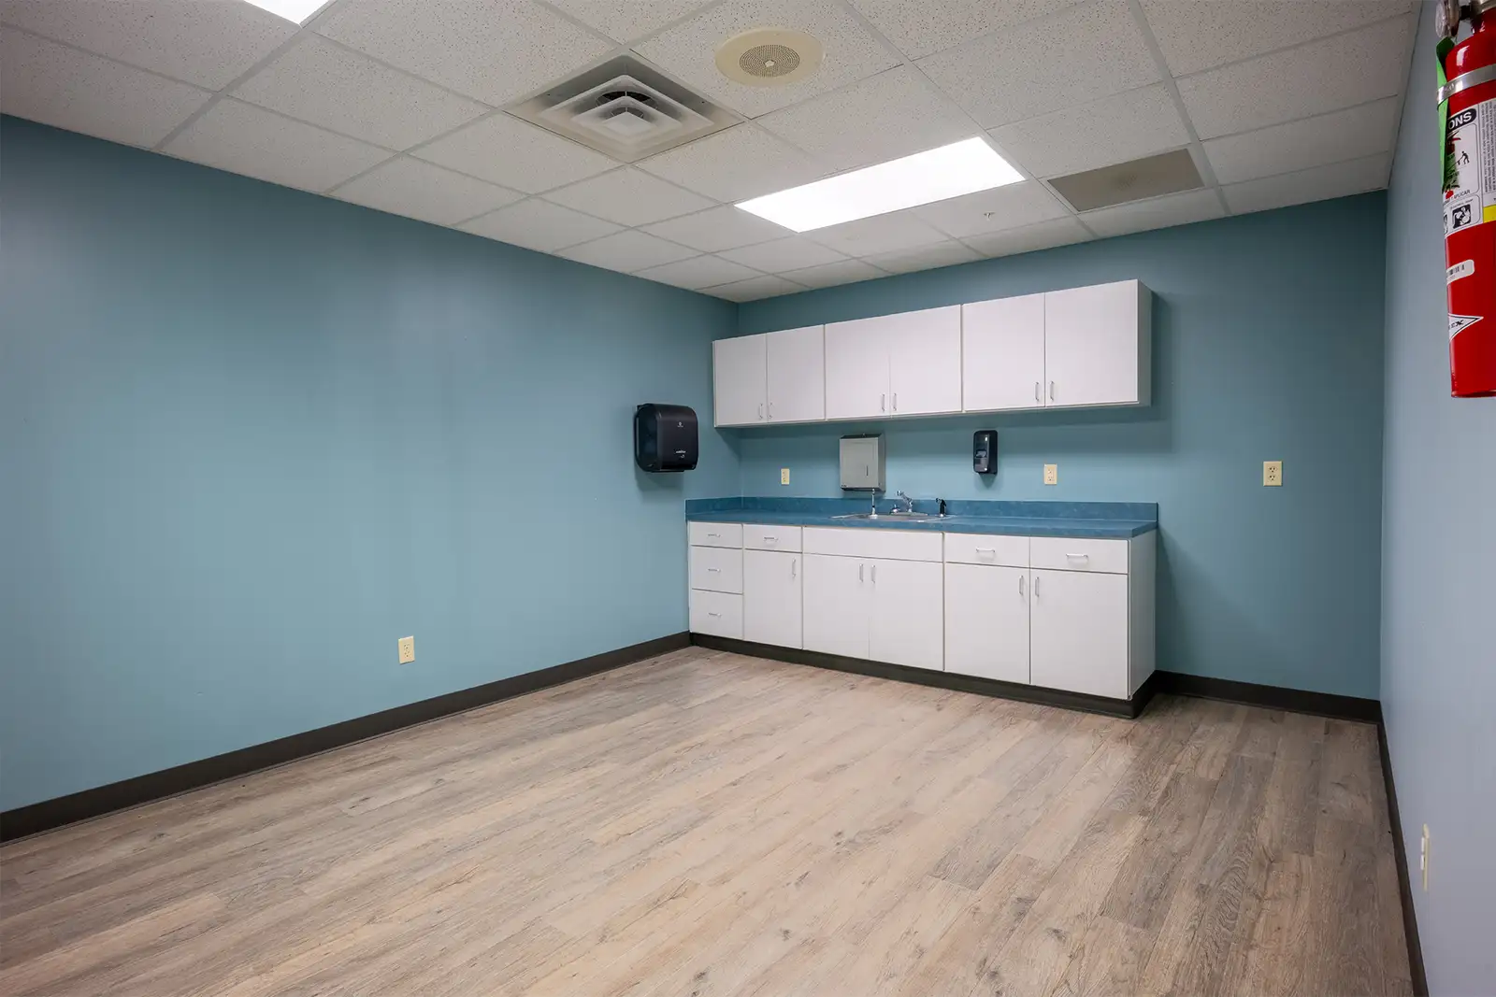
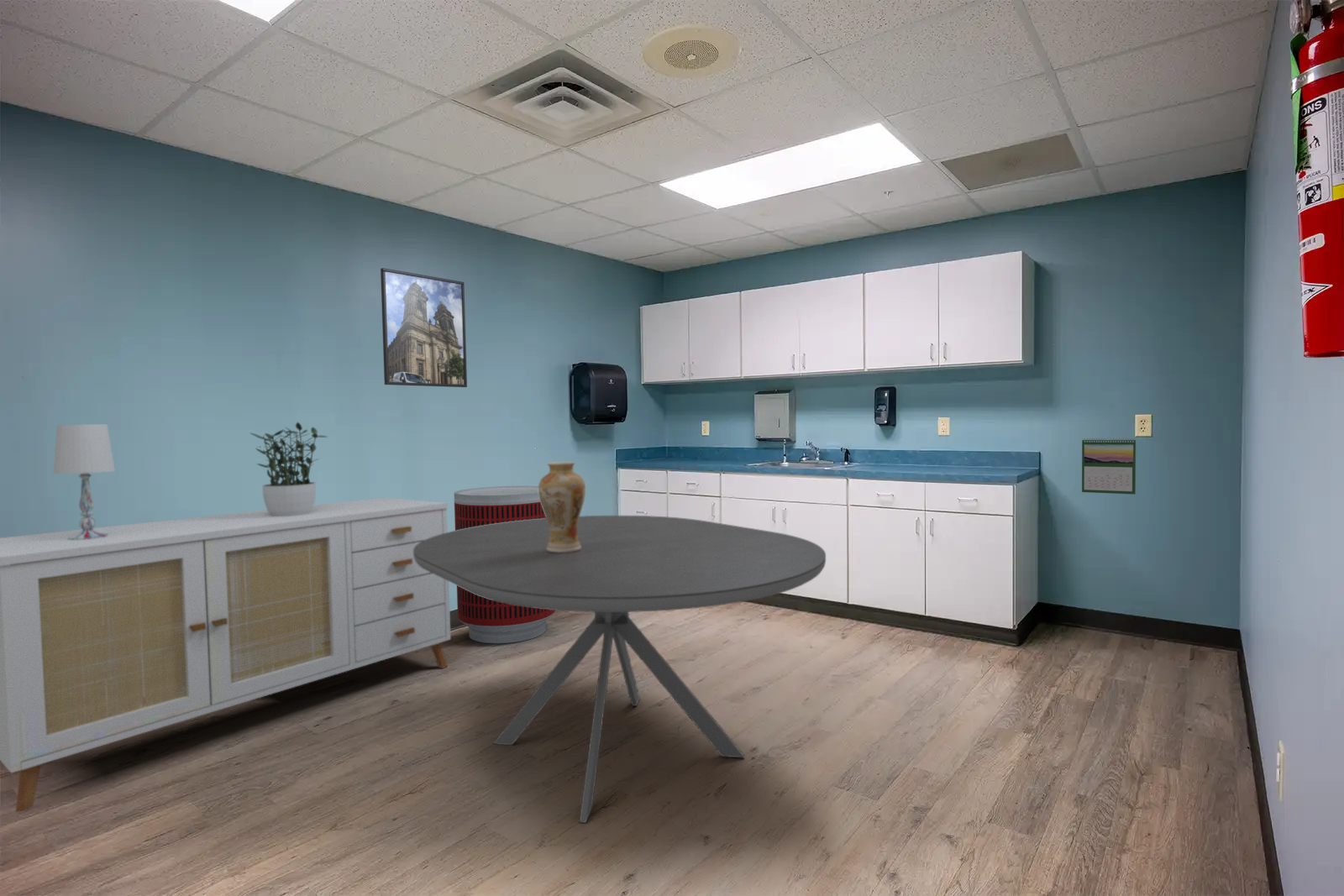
+ dining table [413,515,827,824]
+ potted plant [249,422,329,516]
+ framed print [380,267,468,388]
+ calendar [1081,437,1137,495]
+ table lamp [53,423,116,540]
+ trash can [454,485,557,644]
+ vase [538,461,586,553]
+ sideboard [0,496,452,813]
